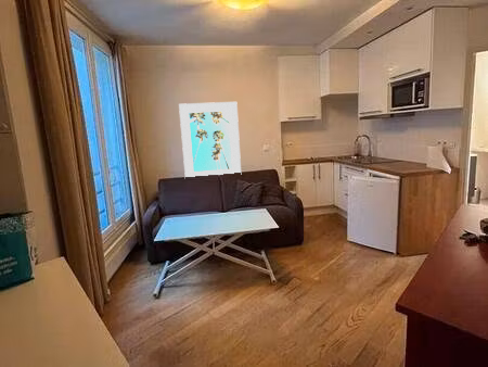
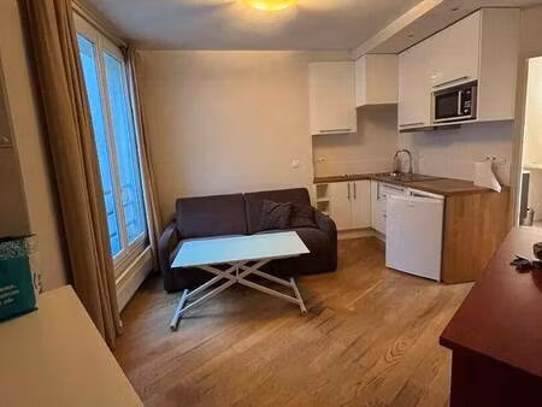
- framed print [178,101,242,178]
